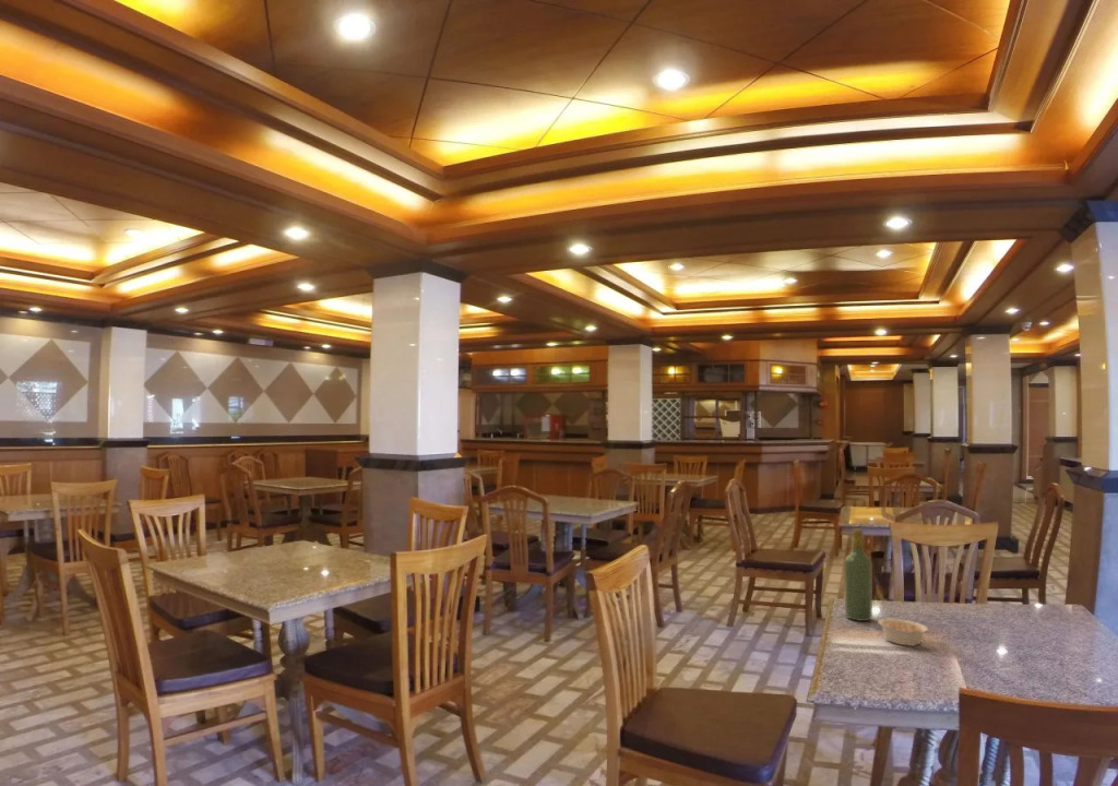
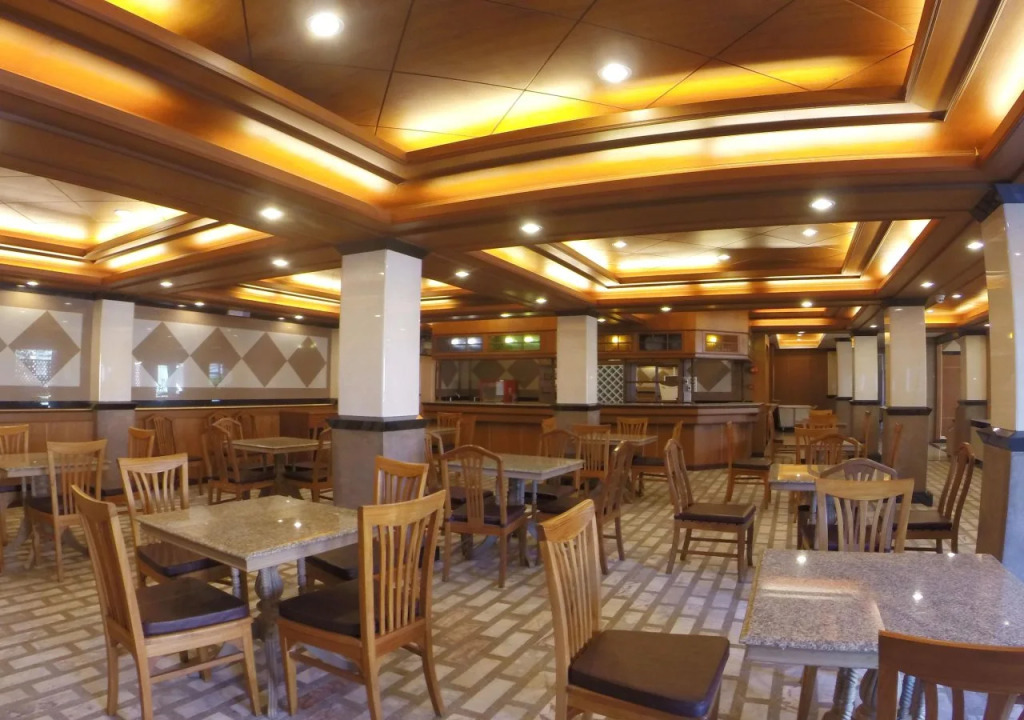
- legume [877,617,929,647]
- wine bottle [843,527,873,622]
